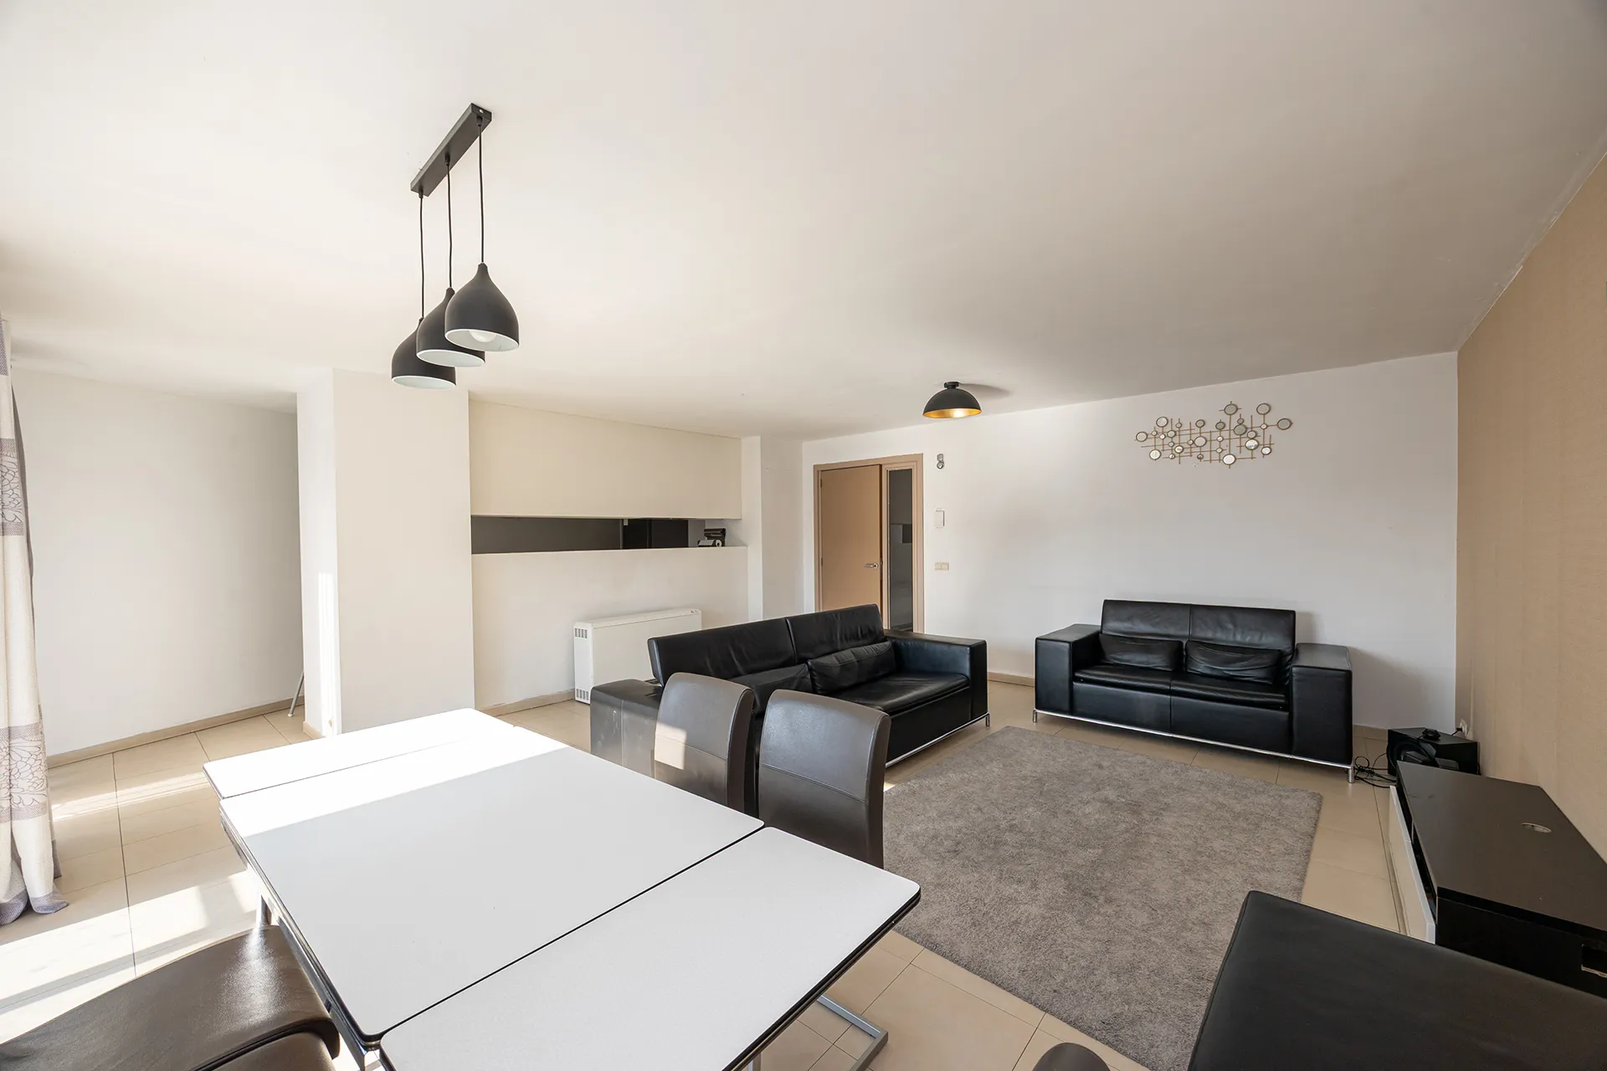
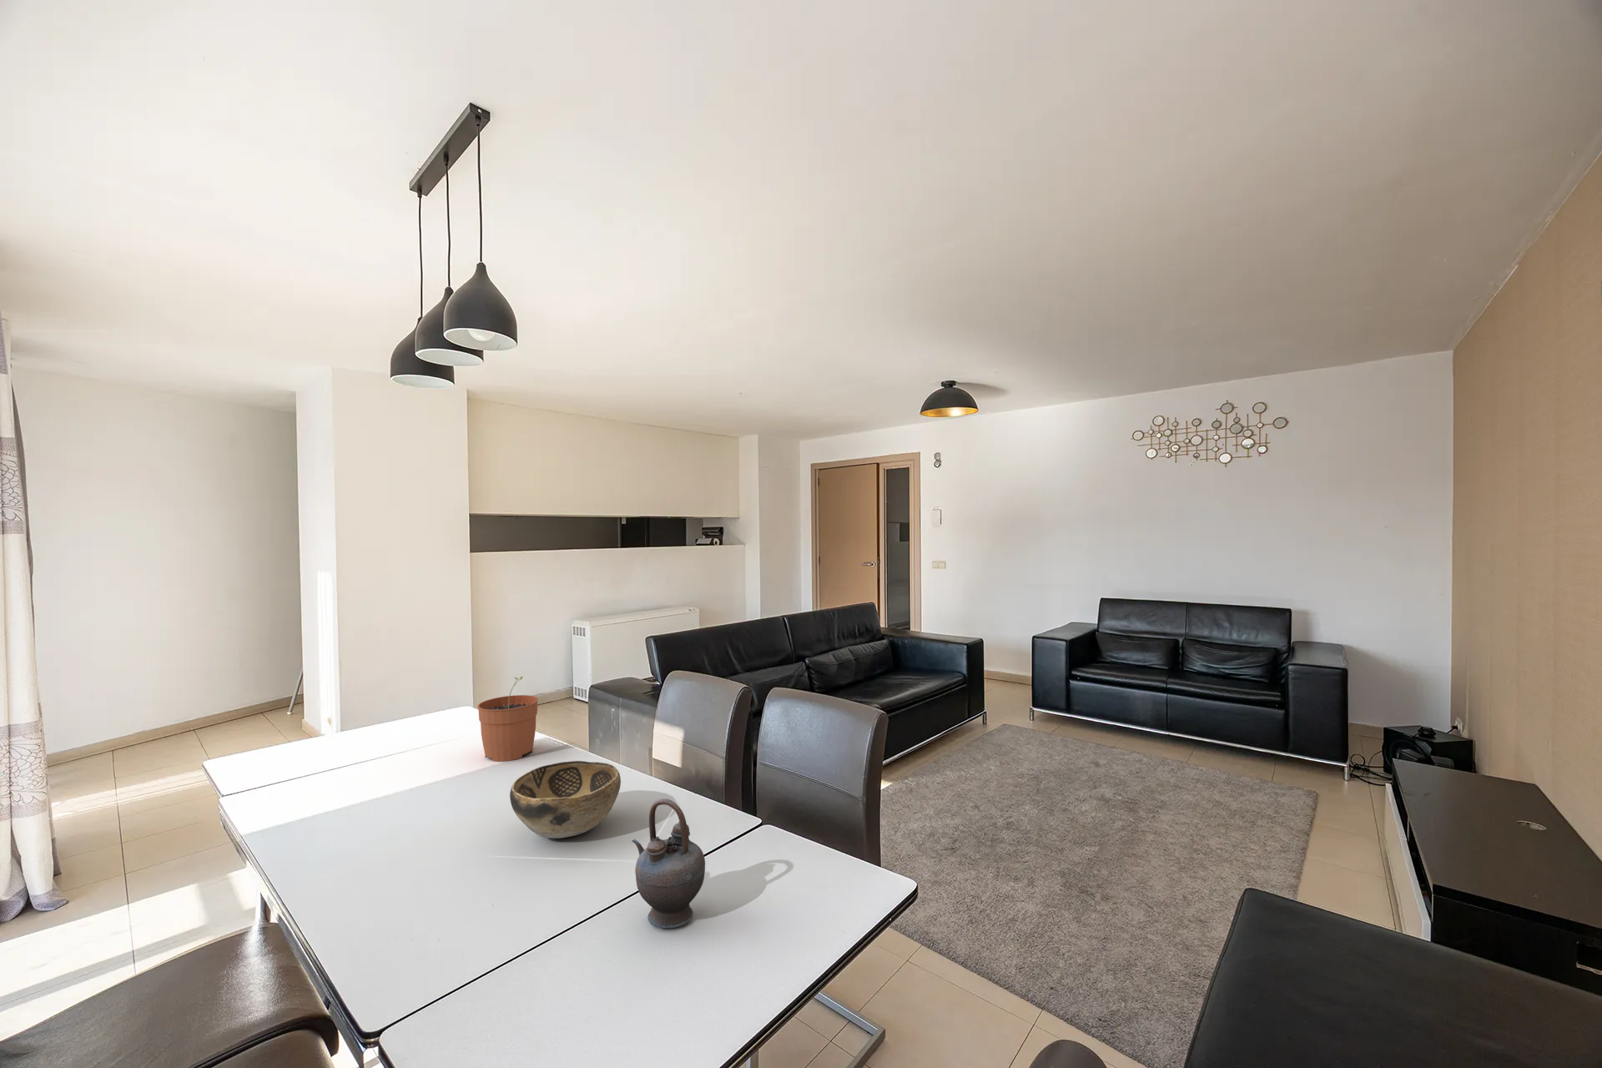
+ decorative bowl [509,760,621,838]
+ teapot [631,797,706,930]
+ plant pot [477,676,539,763]
